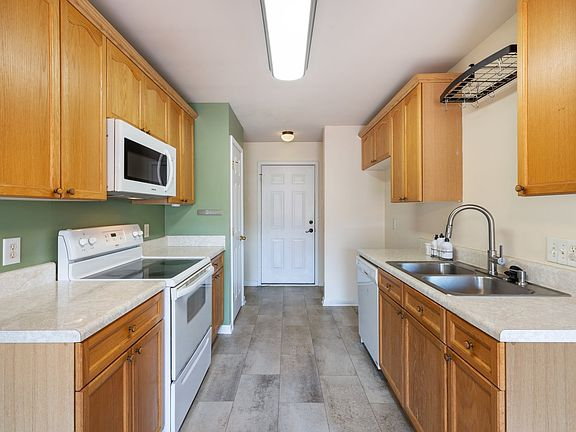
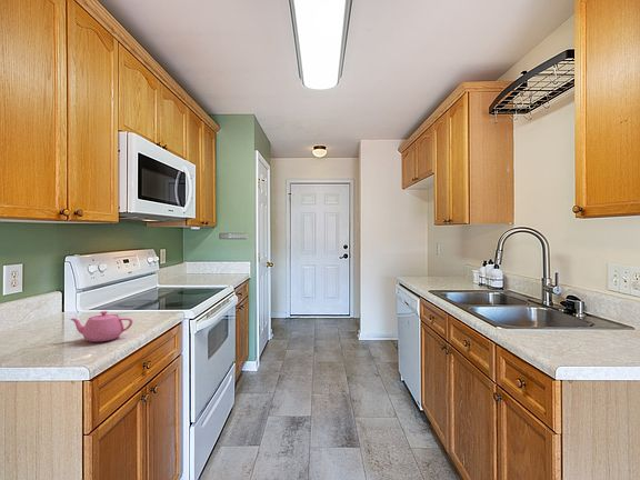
+ teapot [69,310,133,343]
